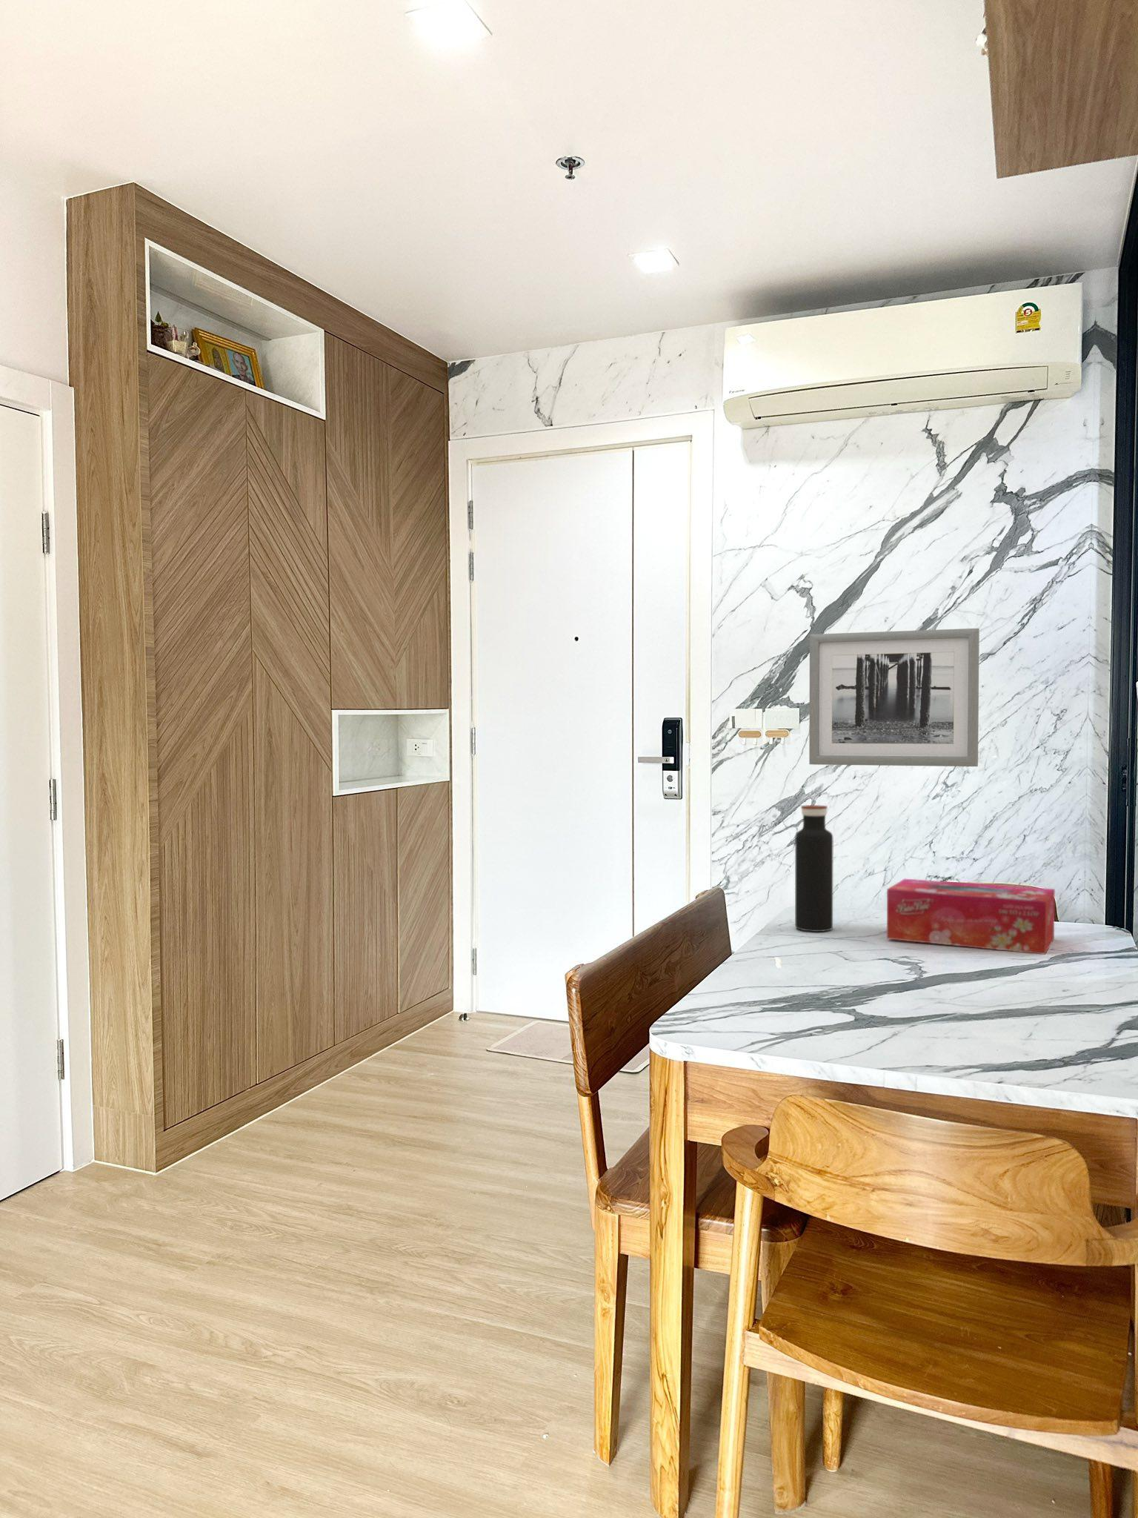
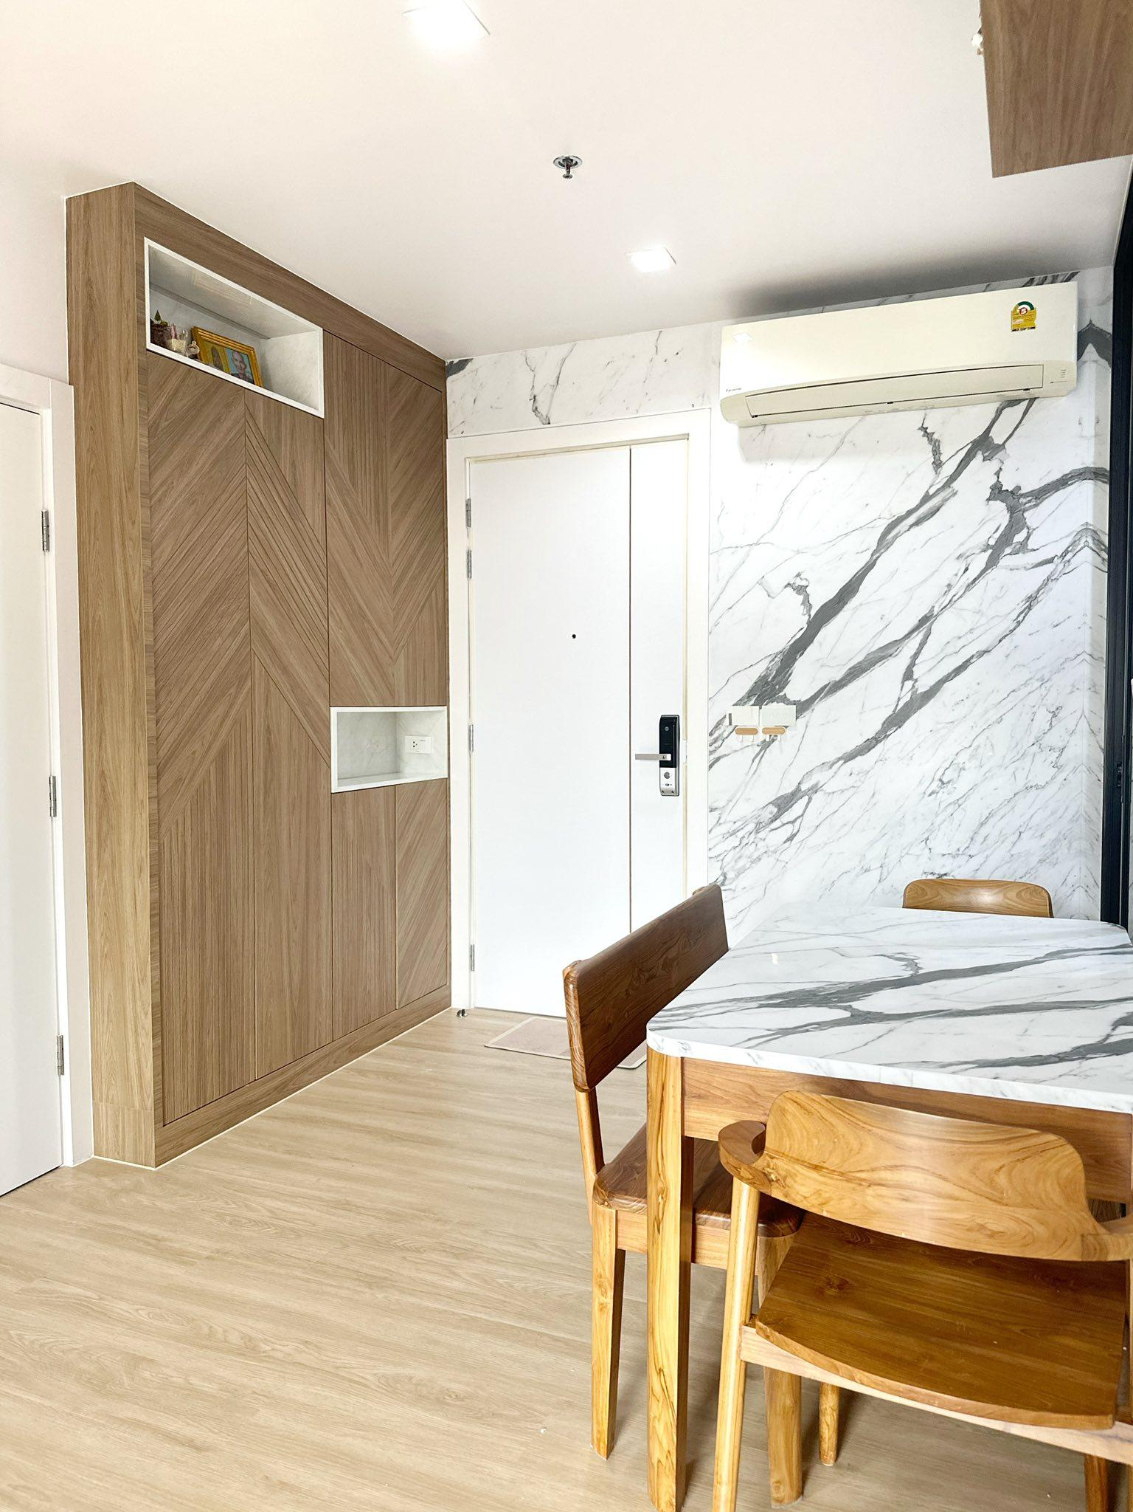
- tissue box [886,879,1056,955]
- wall art [808,628,980,767]
- water bottle [794,804,833,932]
